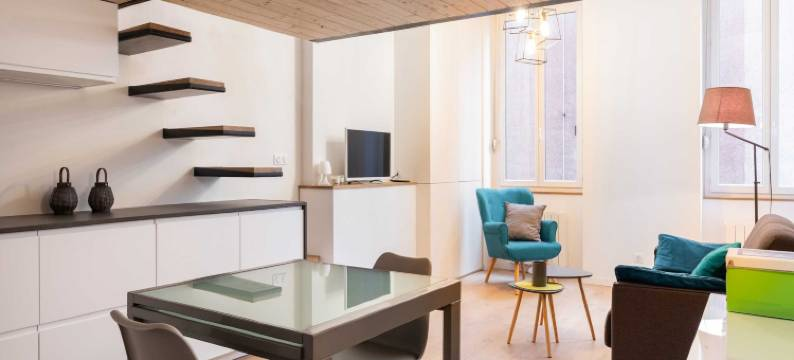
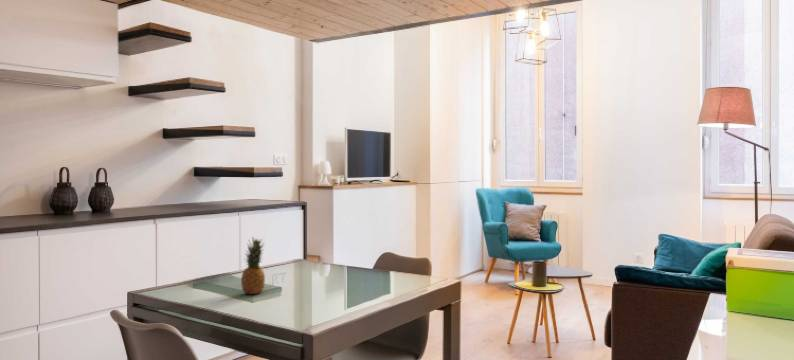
+ fruit [240,235,266,295]
